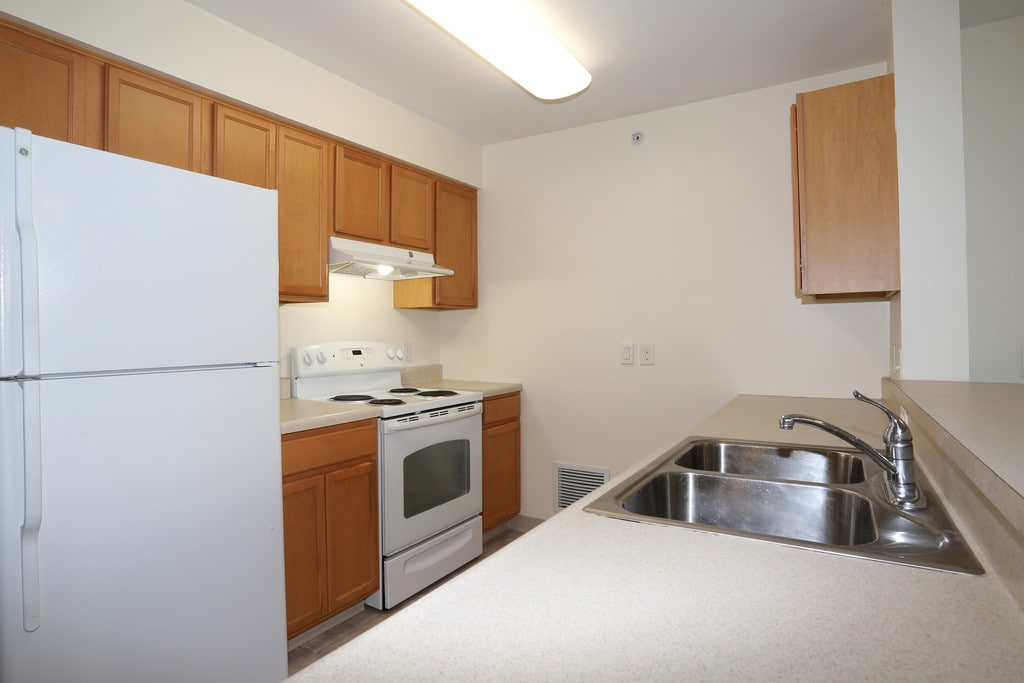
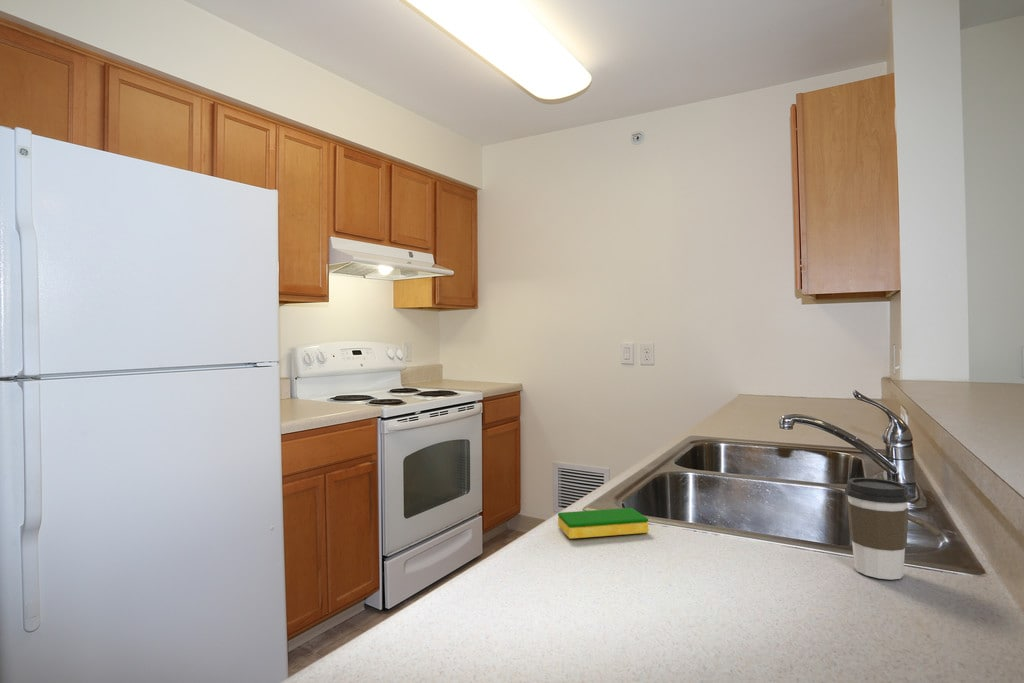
+ coffee cup [844,477,912,581]
+ dish sponge [557,507,649,540]
